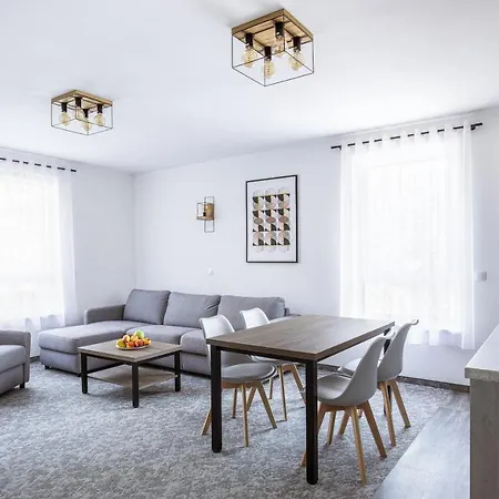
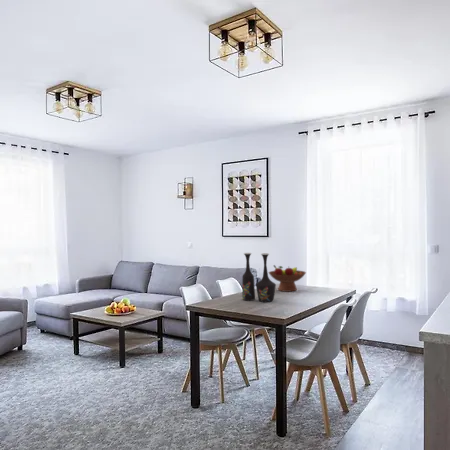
+ vase [241,252,277,303]
+ fruit bowl [268,264,307,293]
